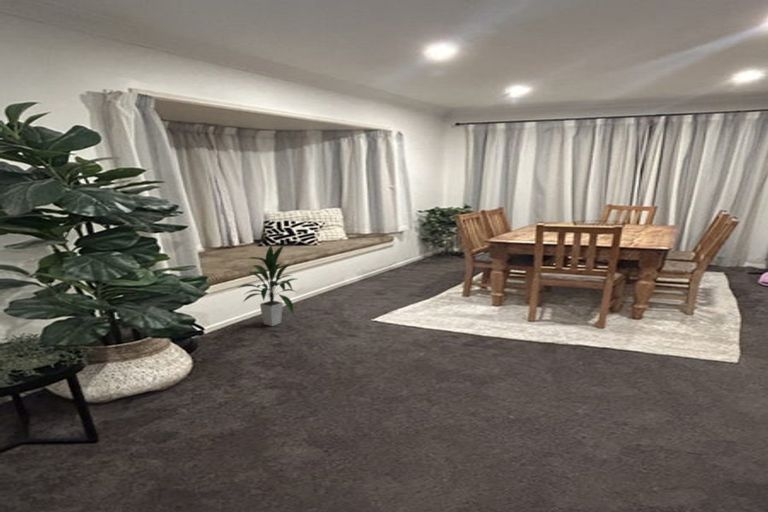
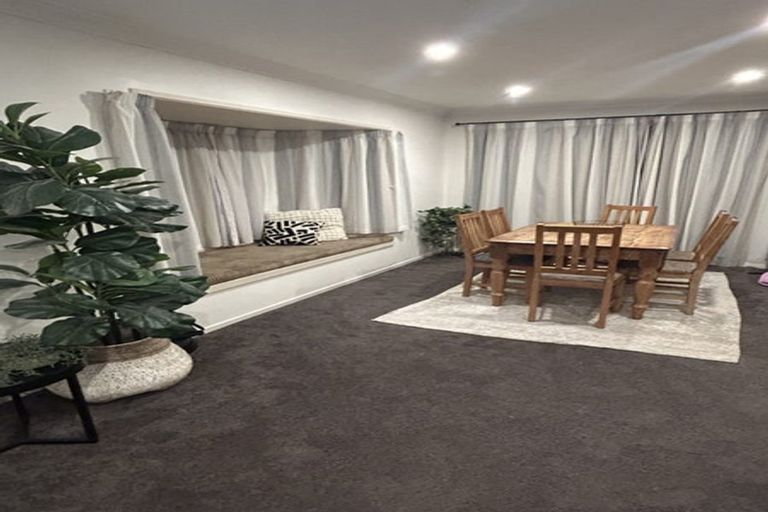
- indoor plant [234,243,297,327]
